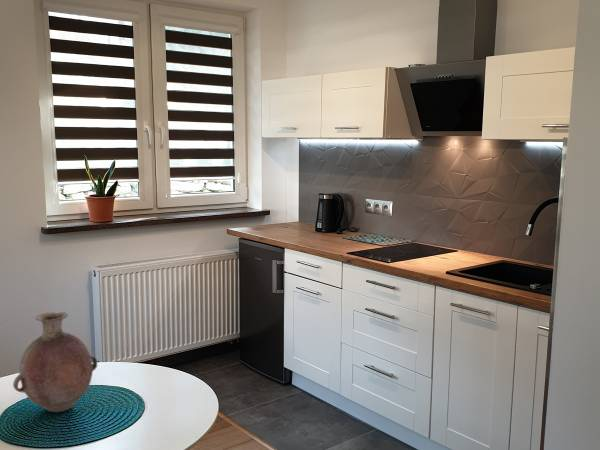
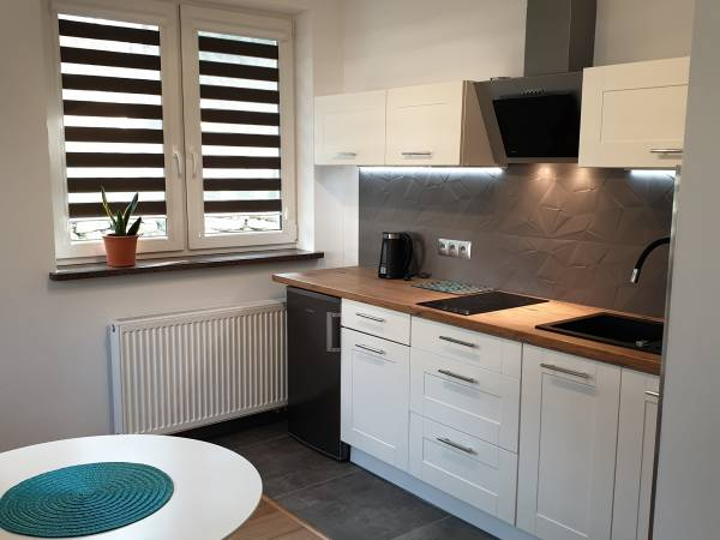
- vase [12,311,99,413]
